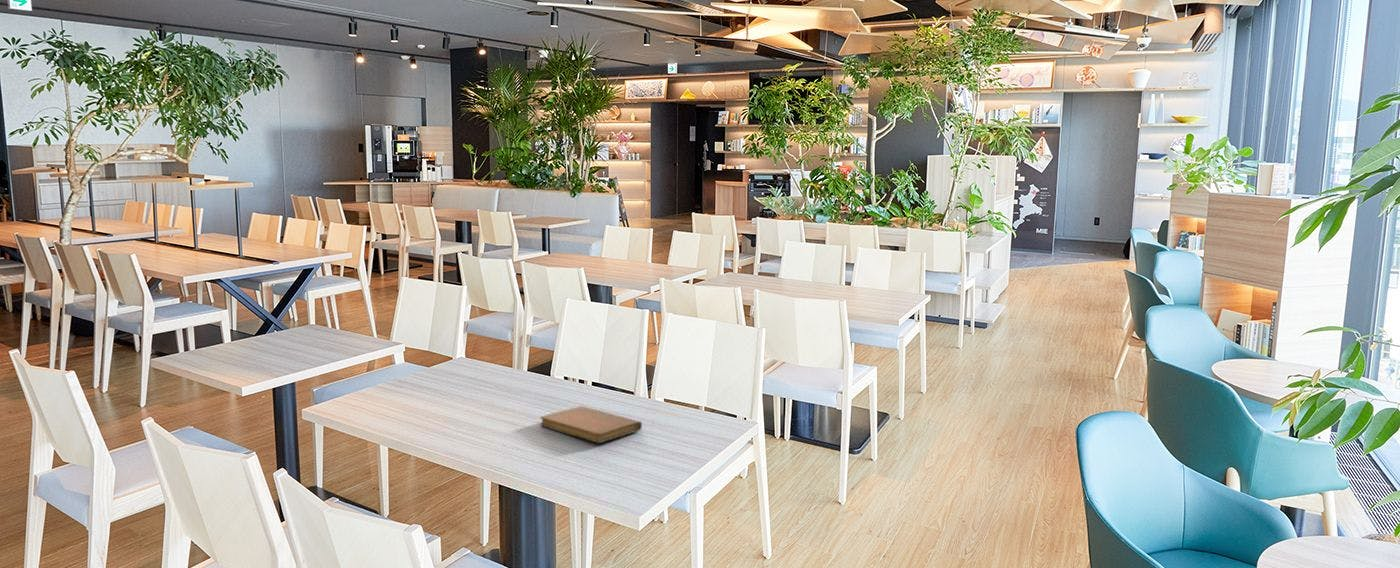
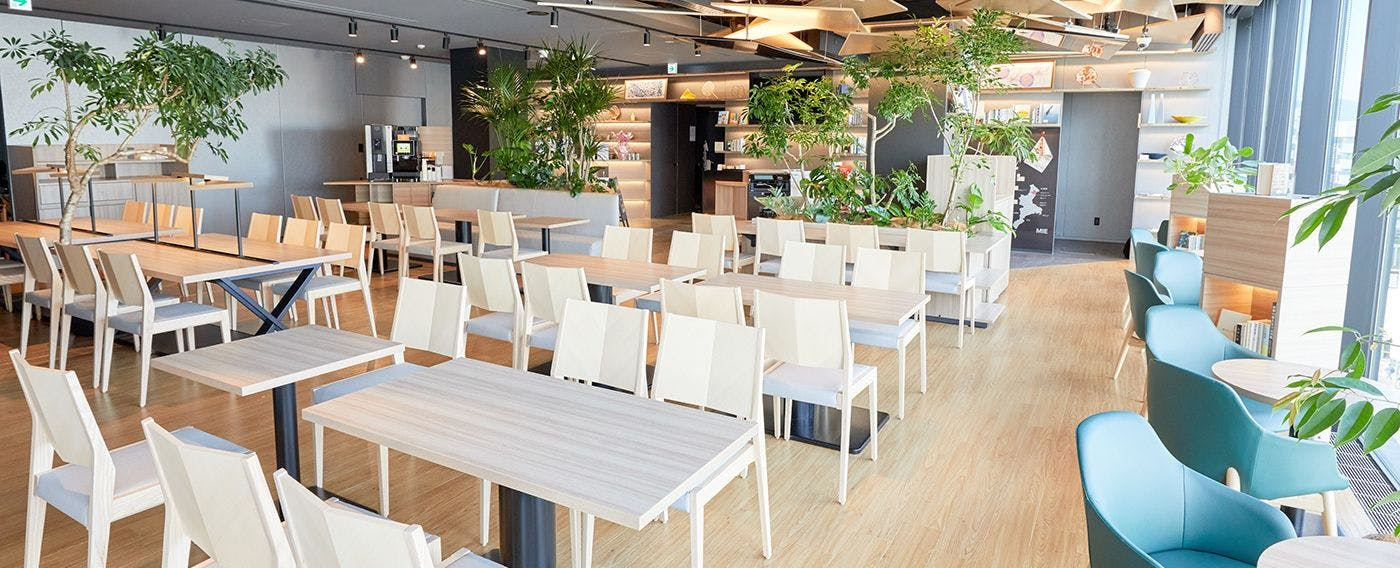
- notebook [539,405,643,444]
